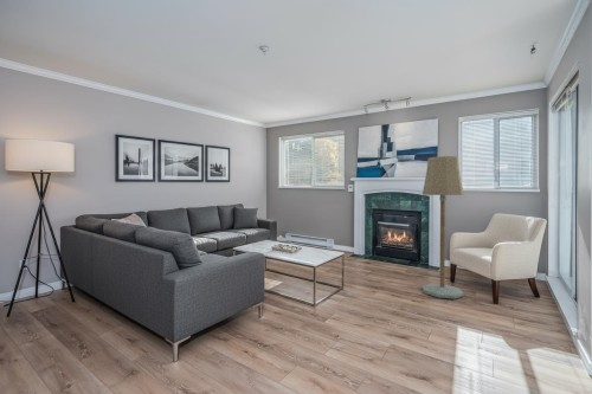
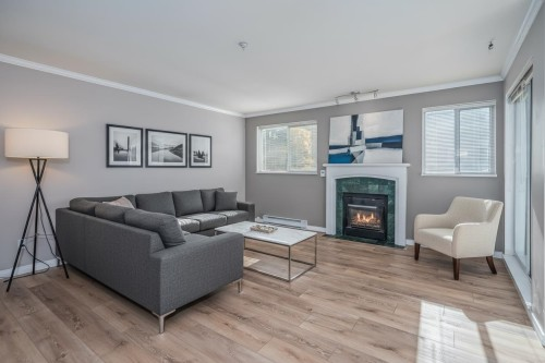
- floor lamp [422,155,465,299]
